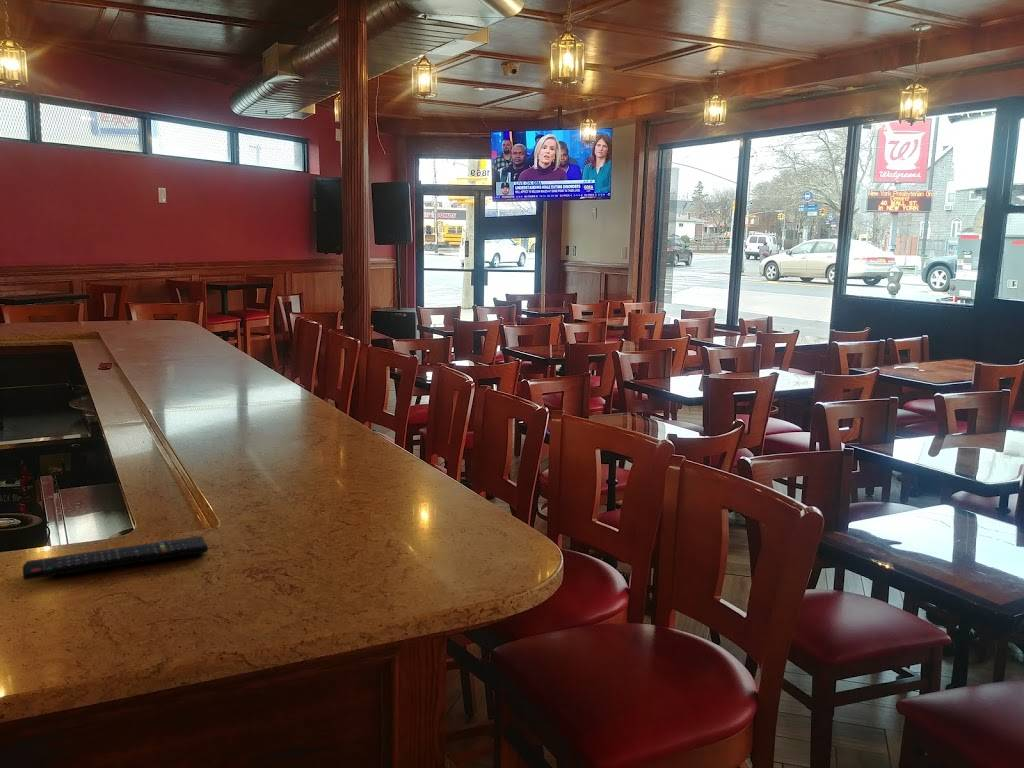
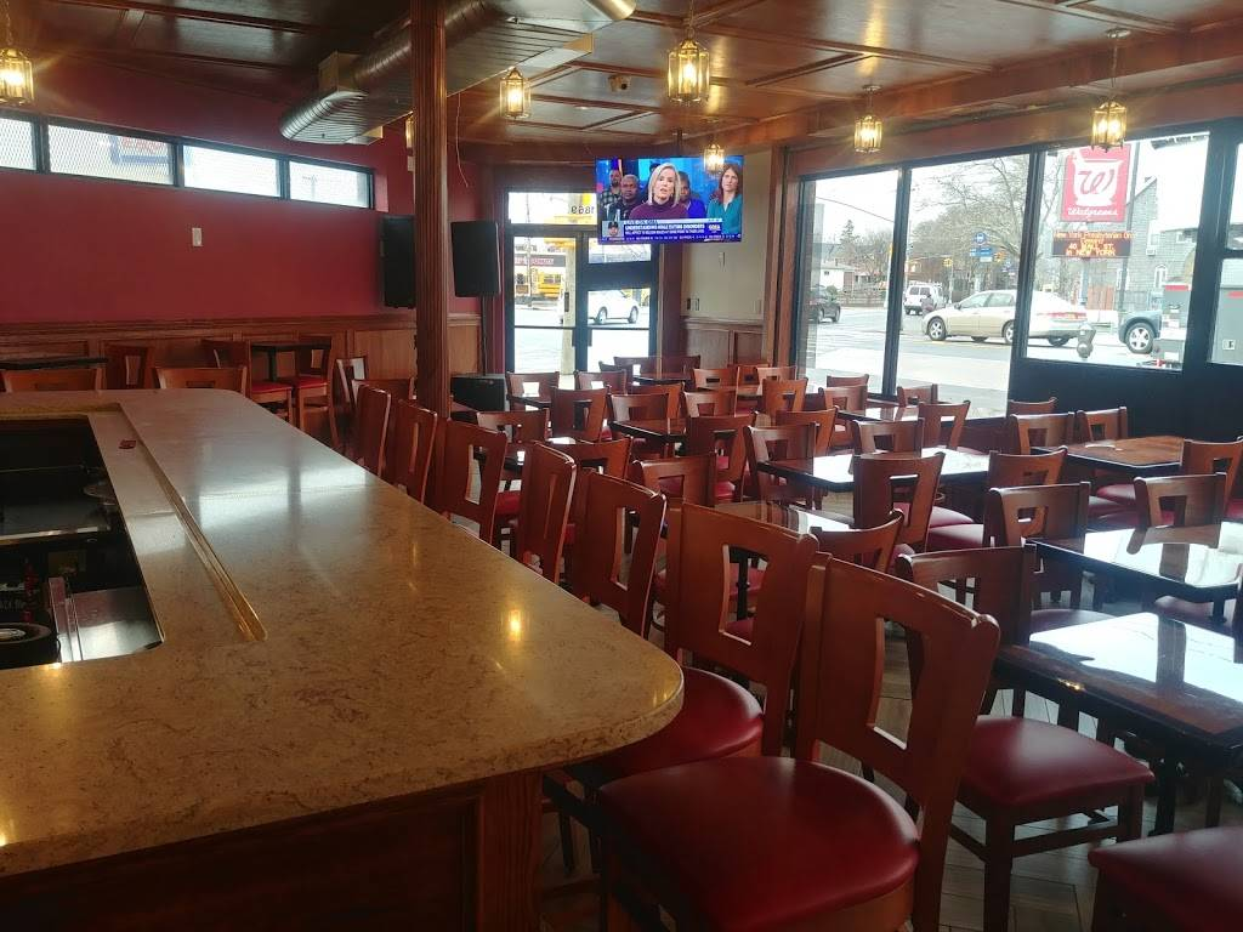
- remote control [22,535,209,581]
